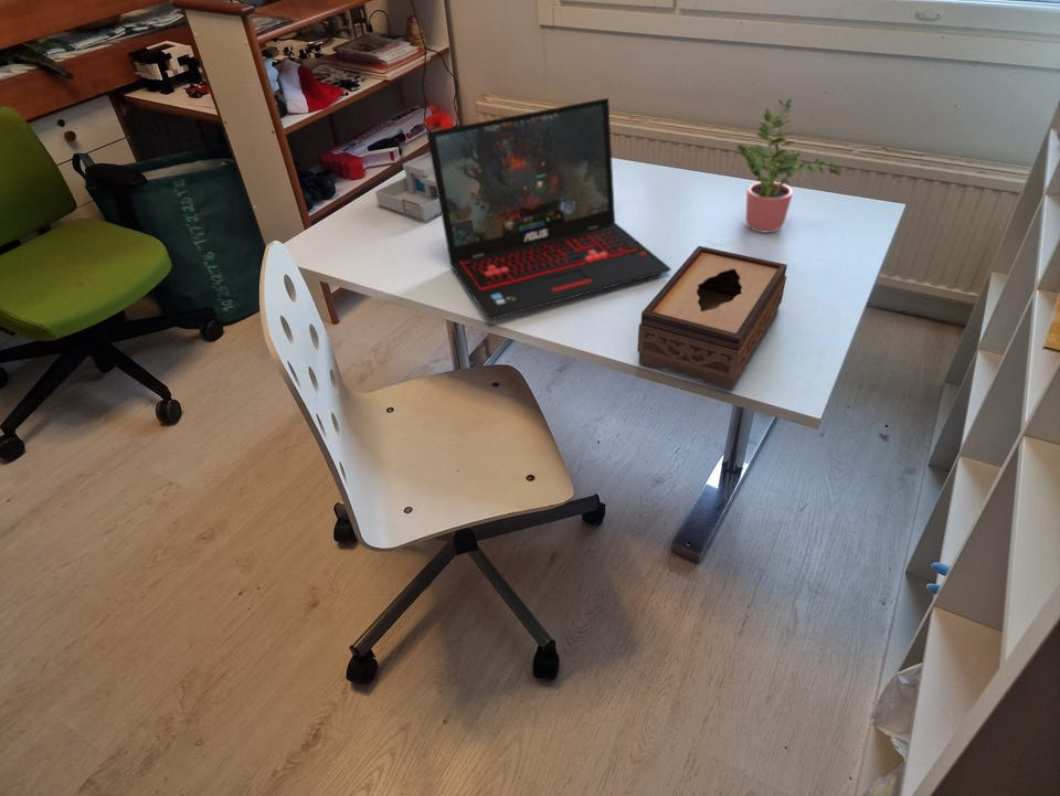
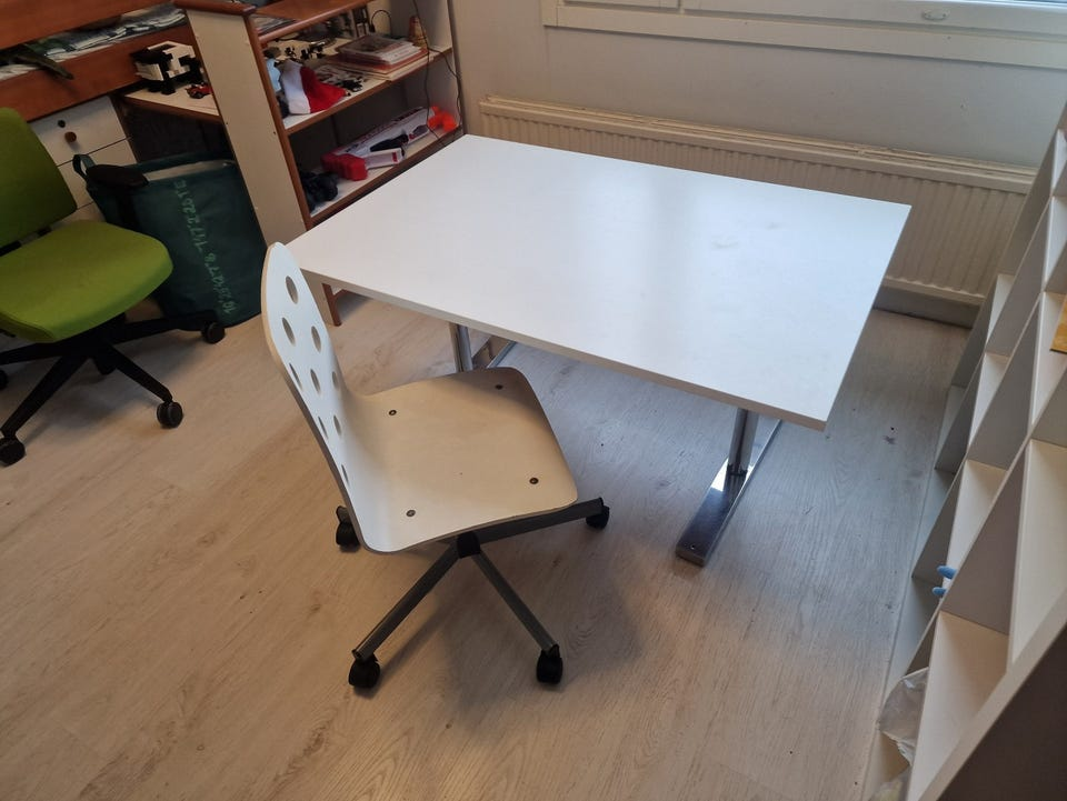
- tissue box [636,245,788,392]
- laptop [425,97,672,321]
- potted plant [735,98,844,233]
- desk organizer [374,151,442,222]
